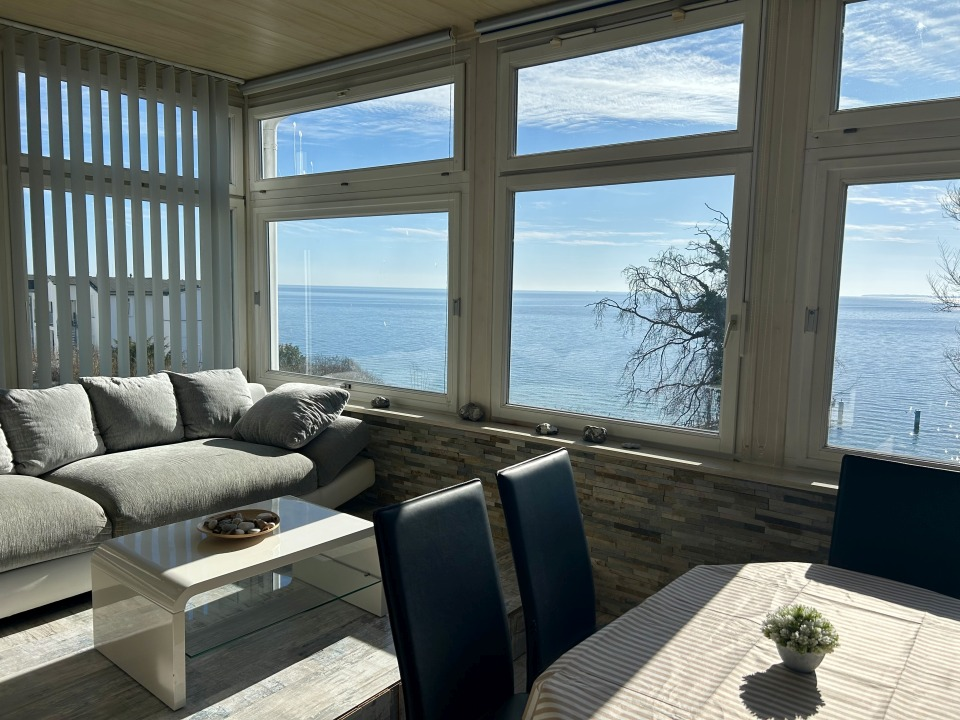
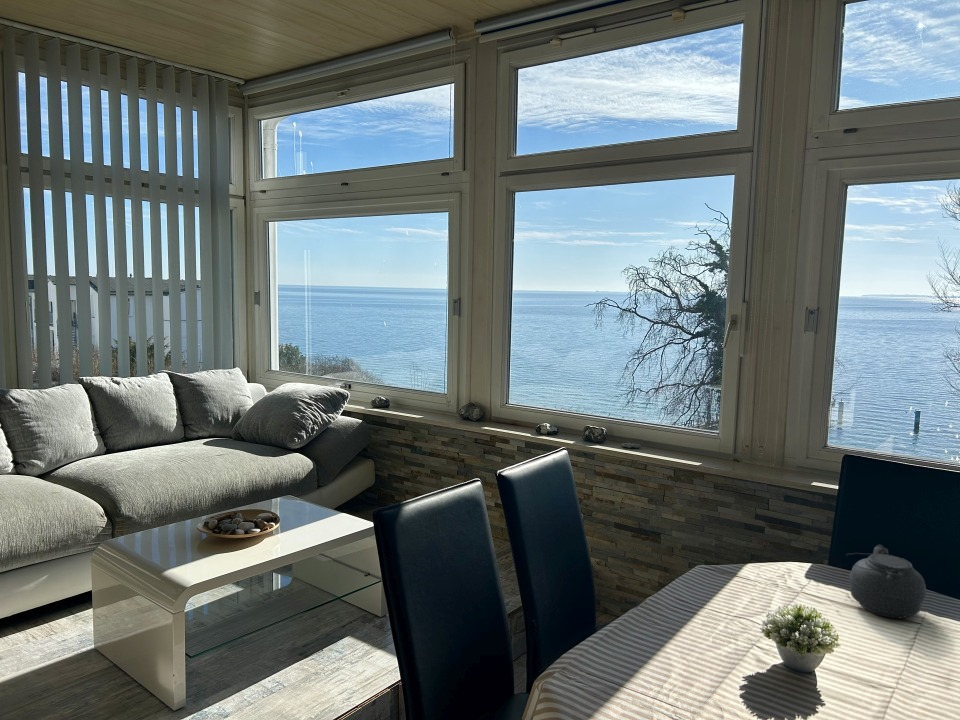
+ teapot [845,544,927,620]
